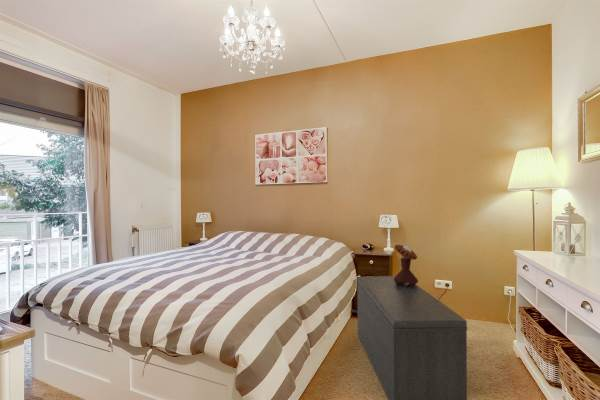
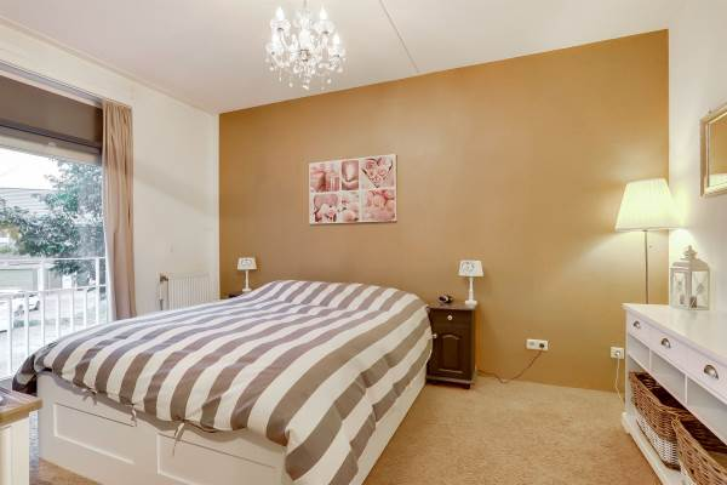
- bench [356,275,468,400]
- mushroom [394,244,419,288]
